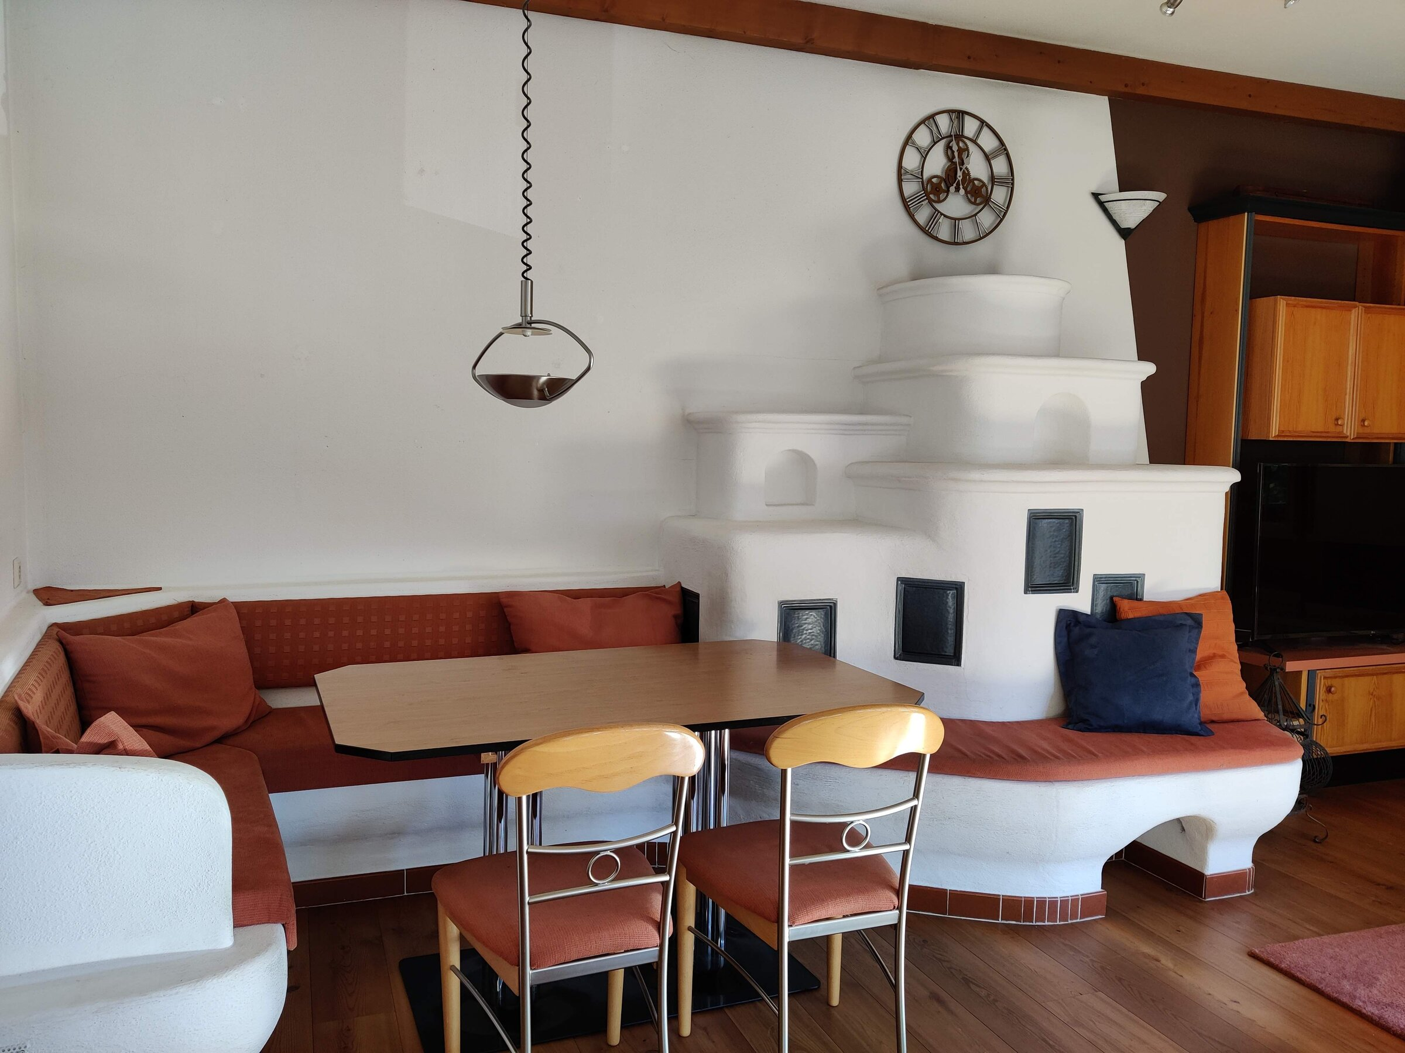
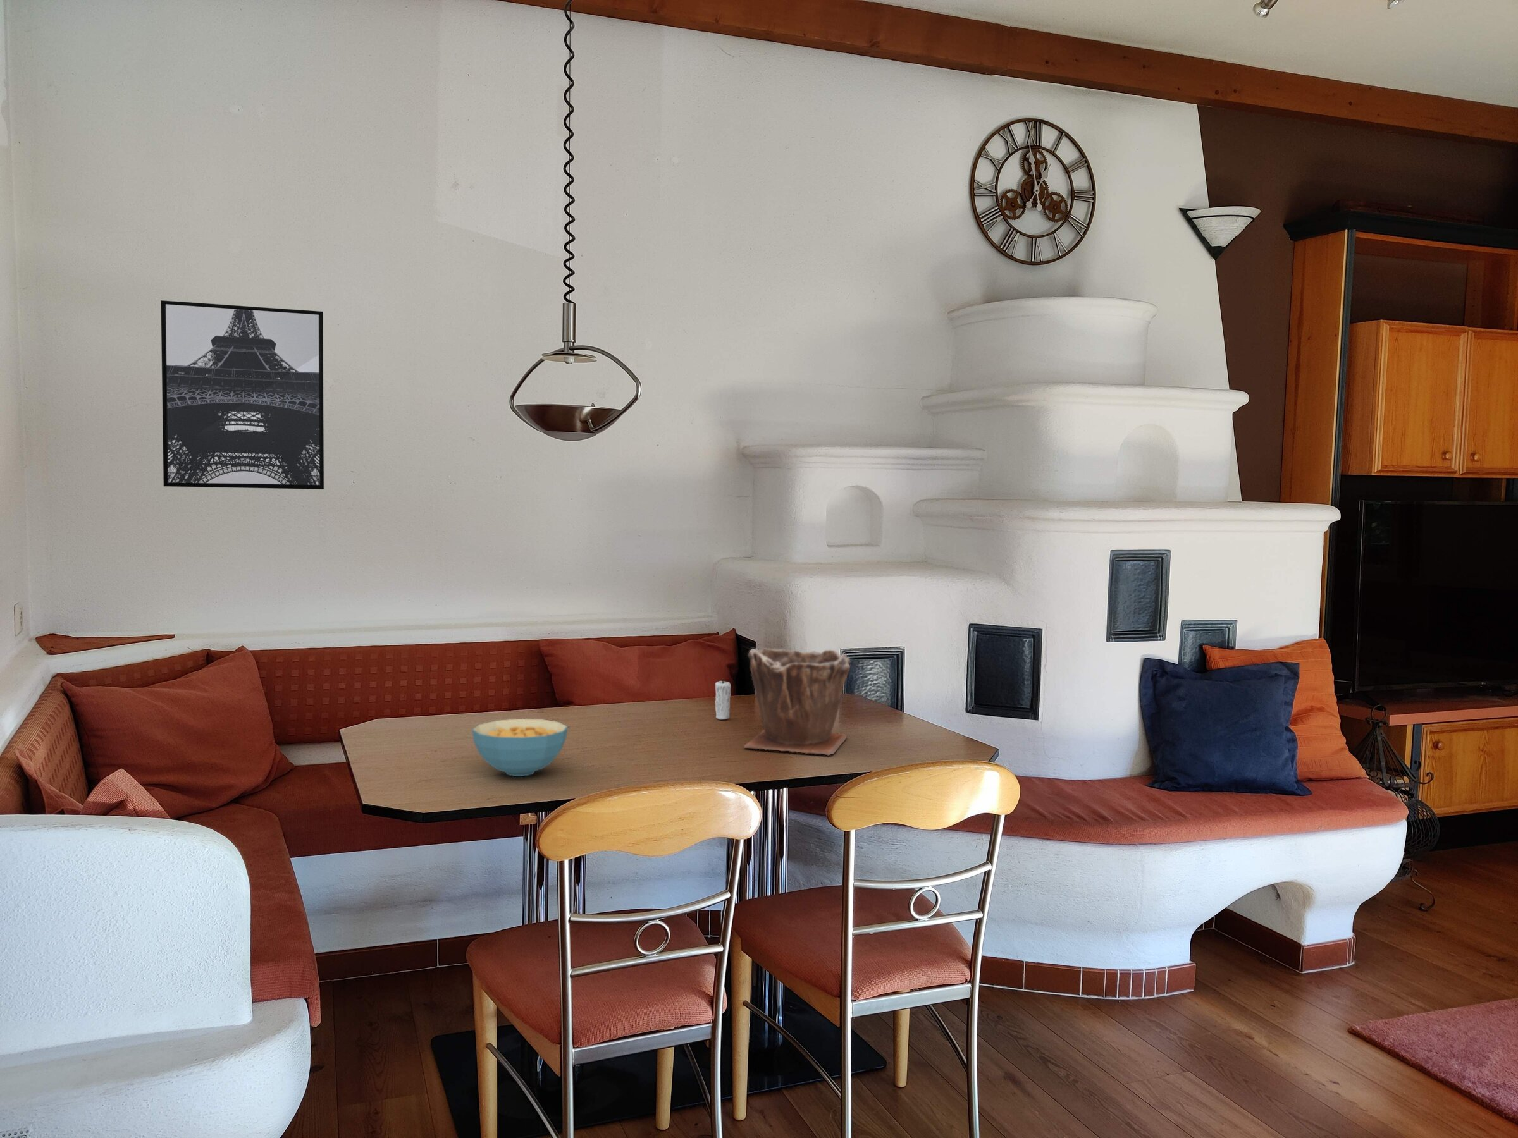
+ wall art [160,300,324,490]
+ plant pot [743,648,851,755]
+ cereal bowl [471,718,569,777]
+ candle [715,675,732,721]
